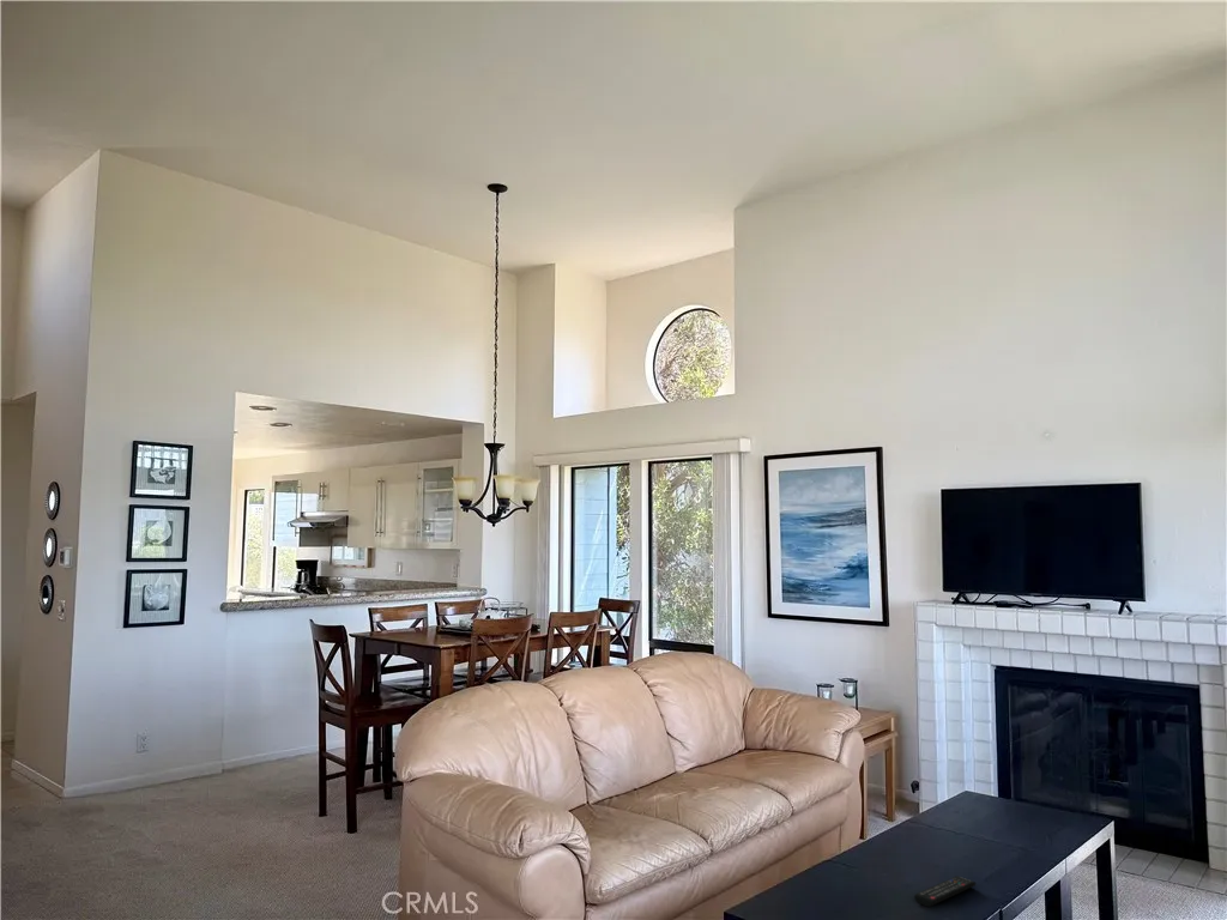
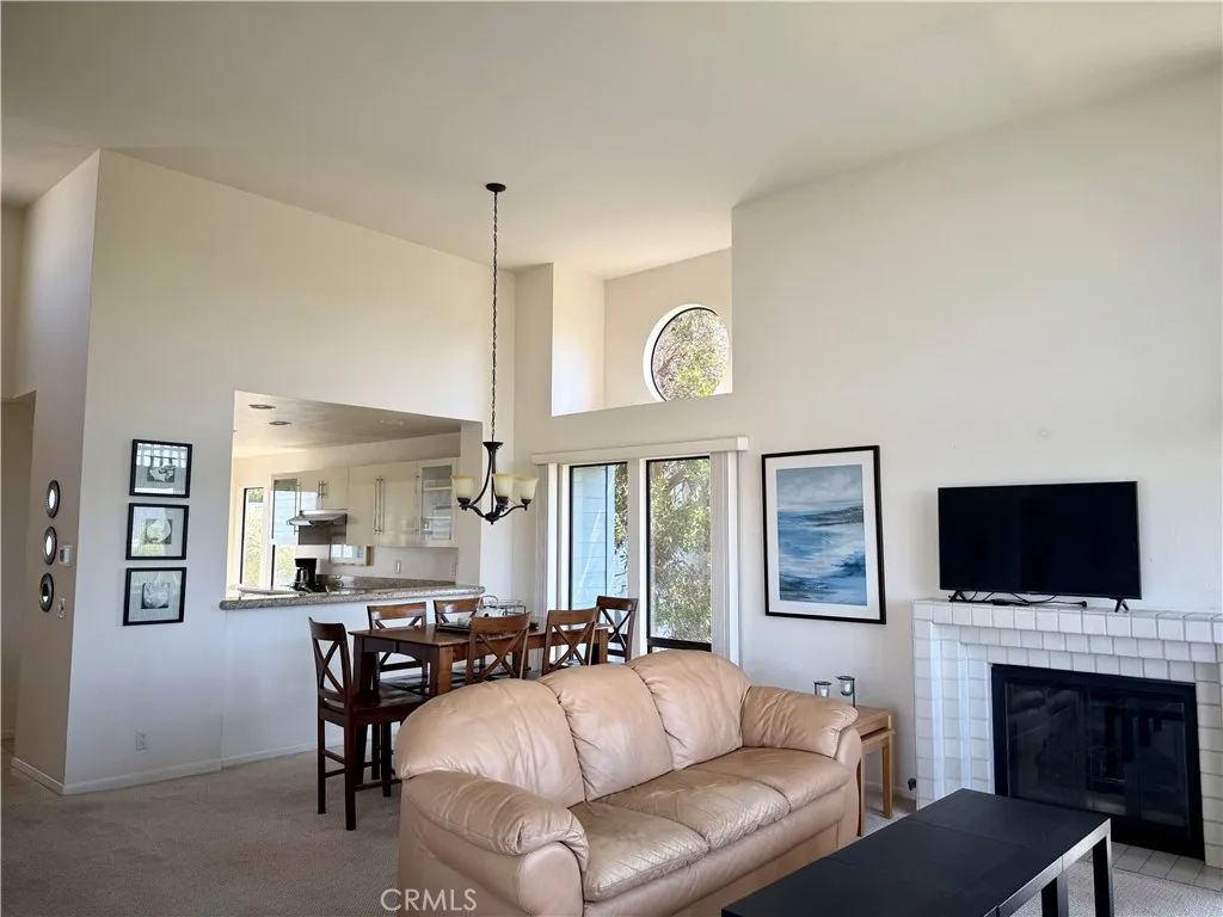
- remote control [913,874,977,908]
